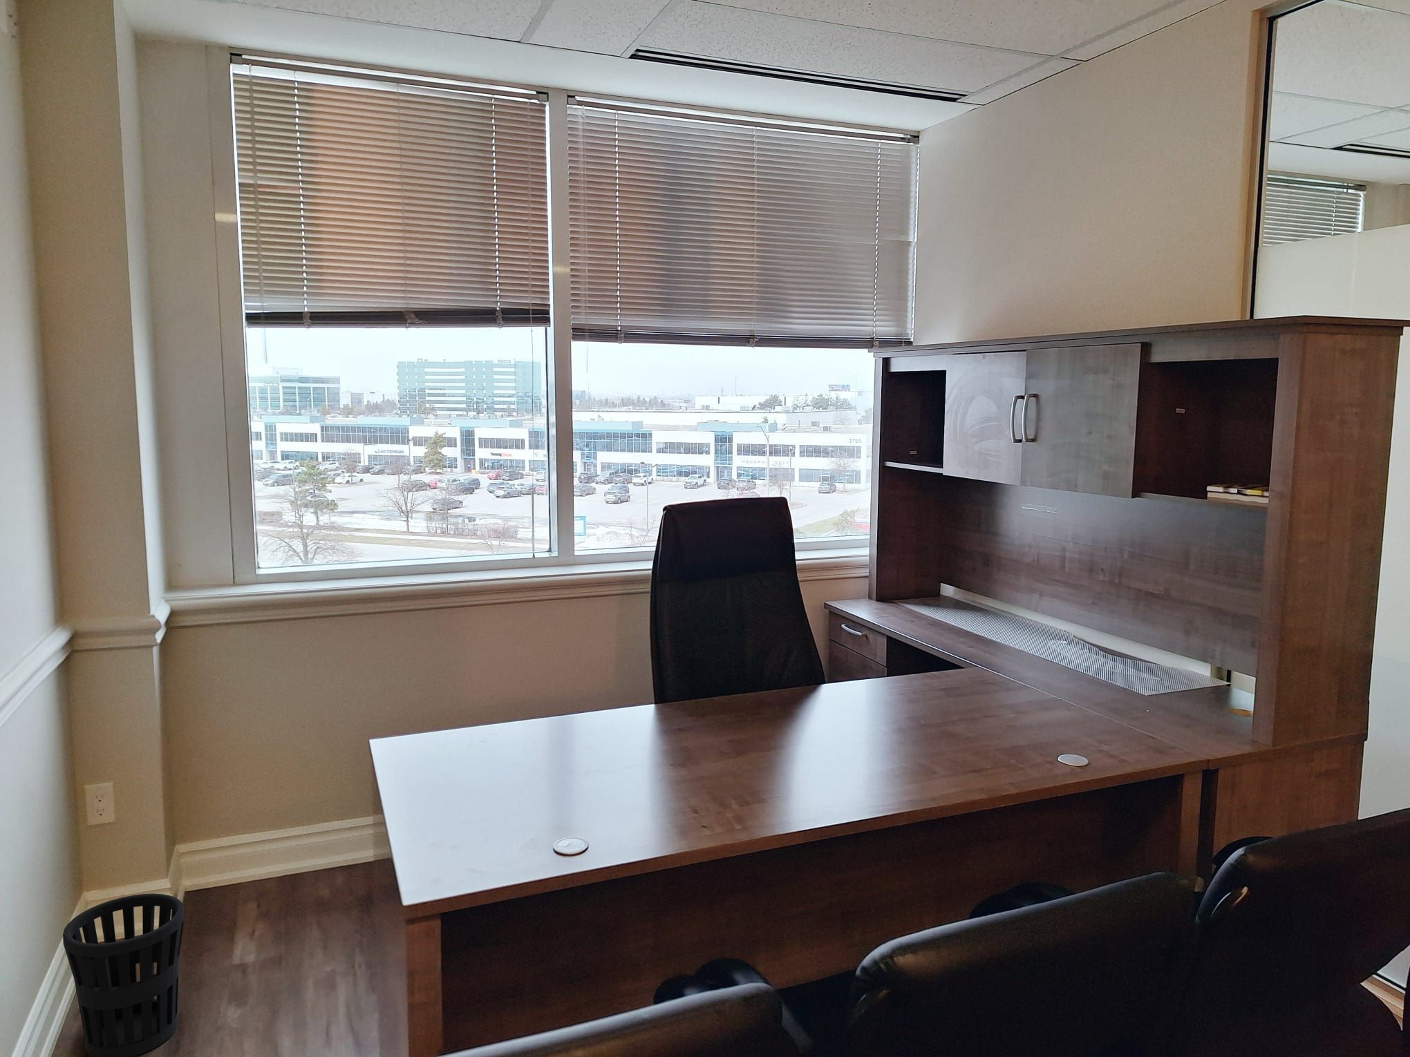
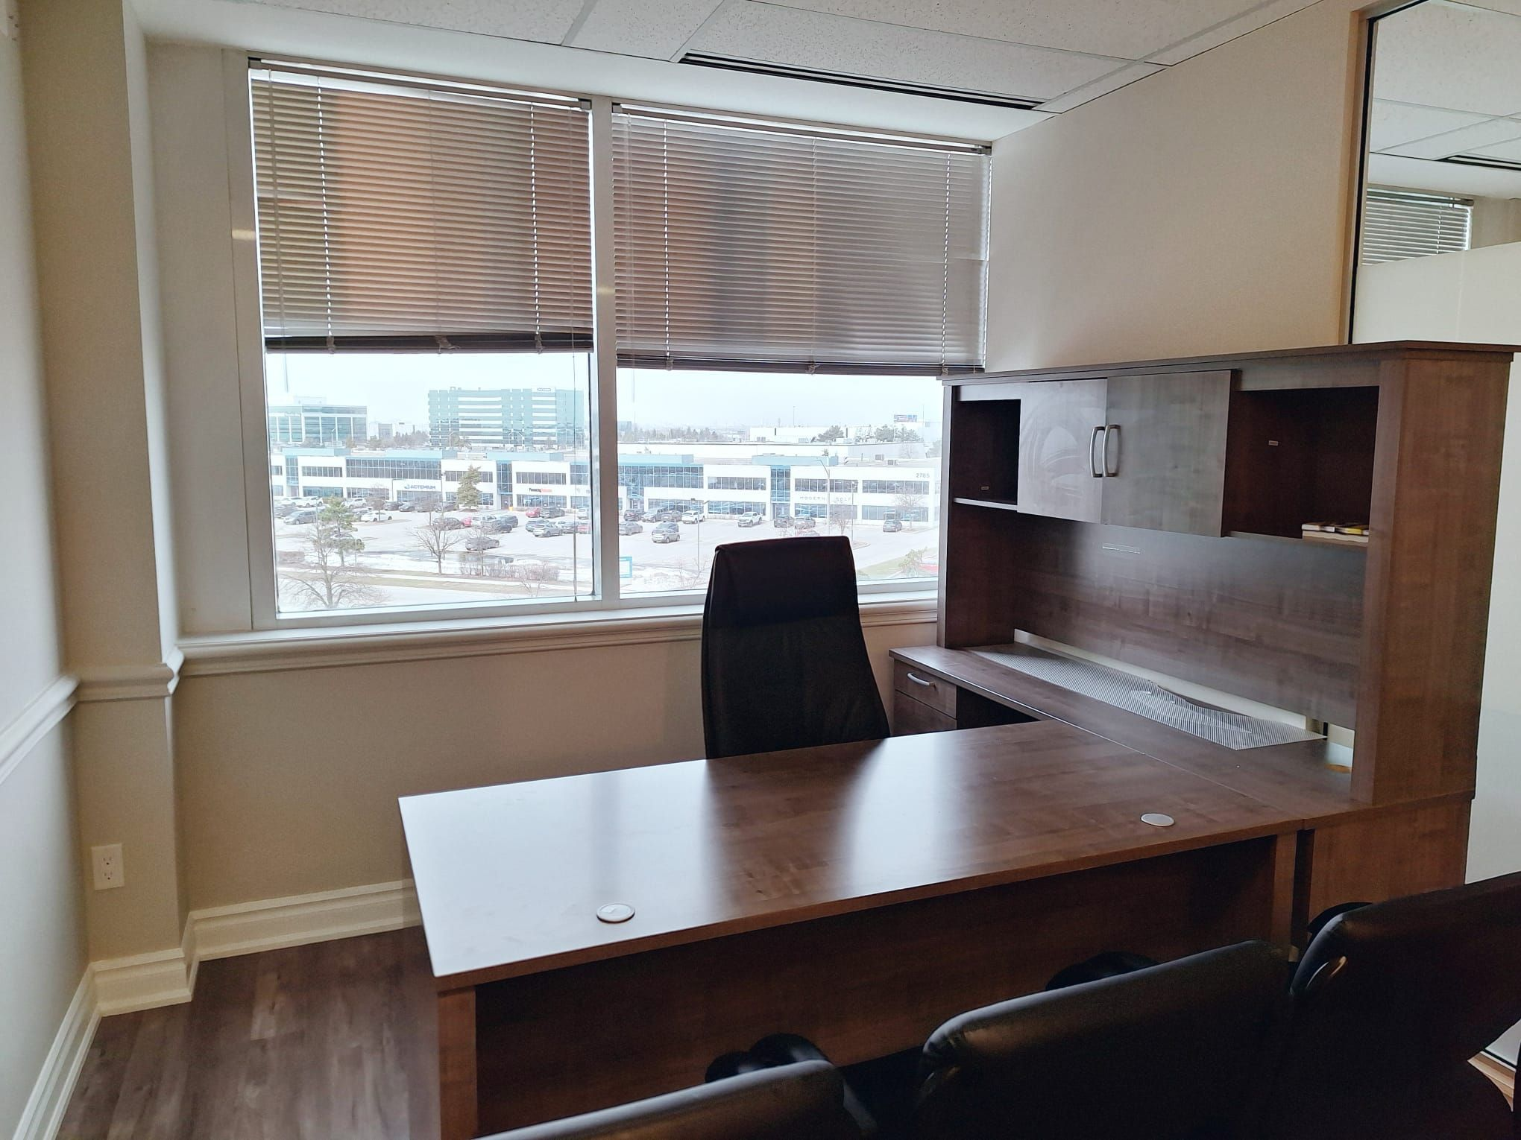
- wastebasket [62,893,184,1057]
